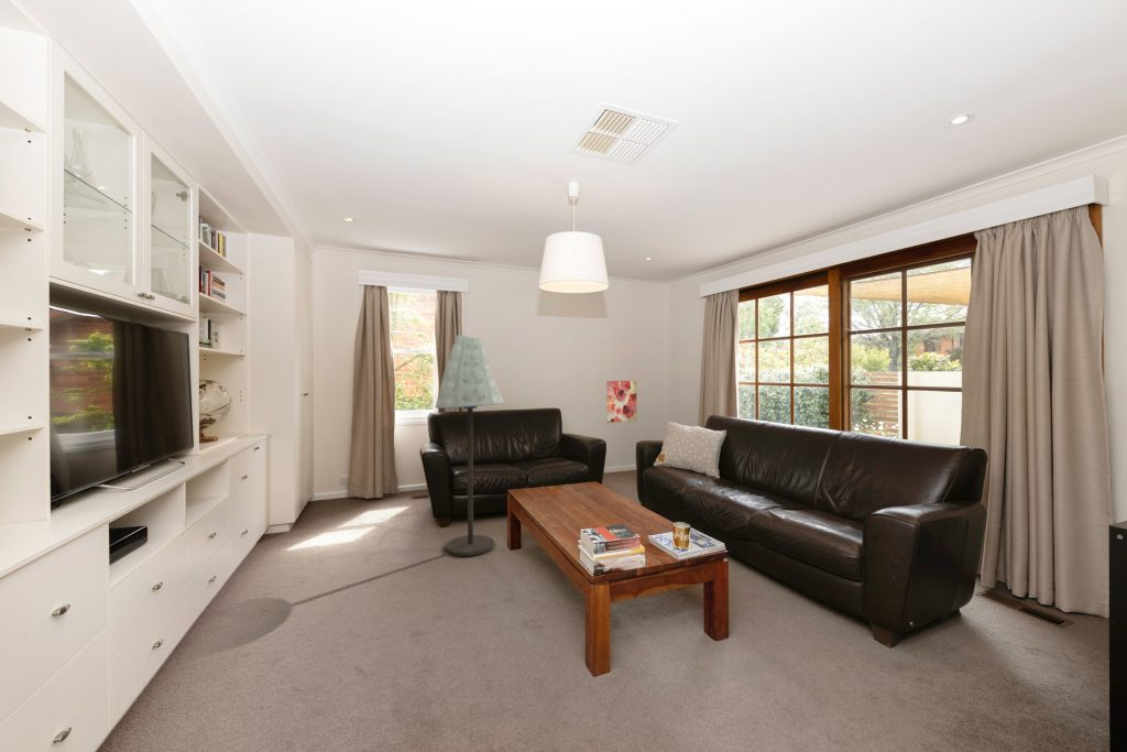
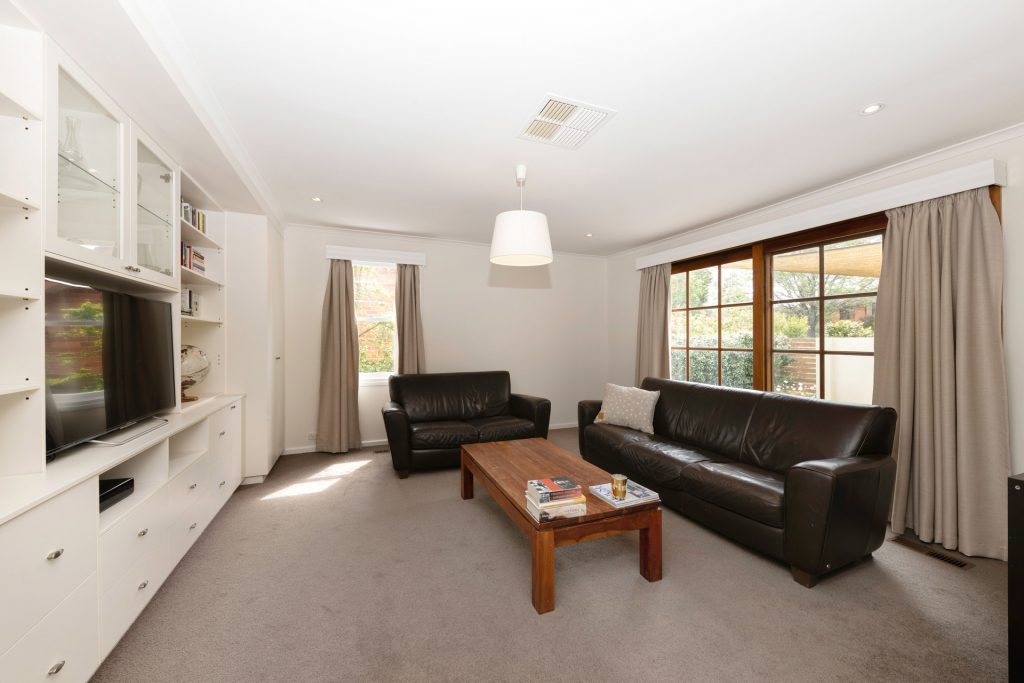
- wall art [605,380,637,424]
- floor lamp [435,334,505,557]
